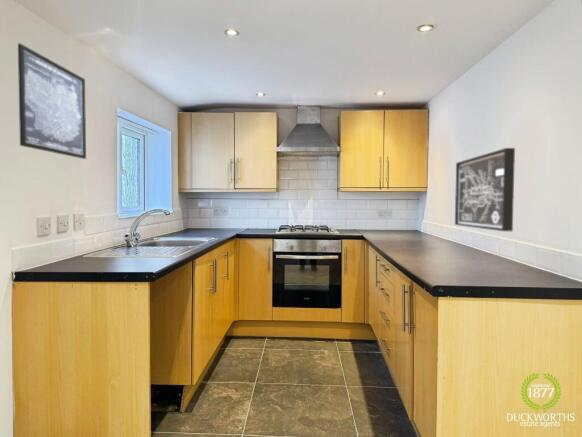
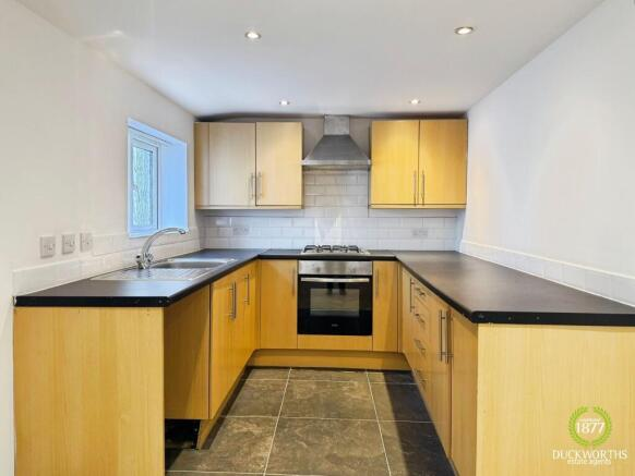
- wall art [454,147,516,232]
- wall art [17,42,87,160]
